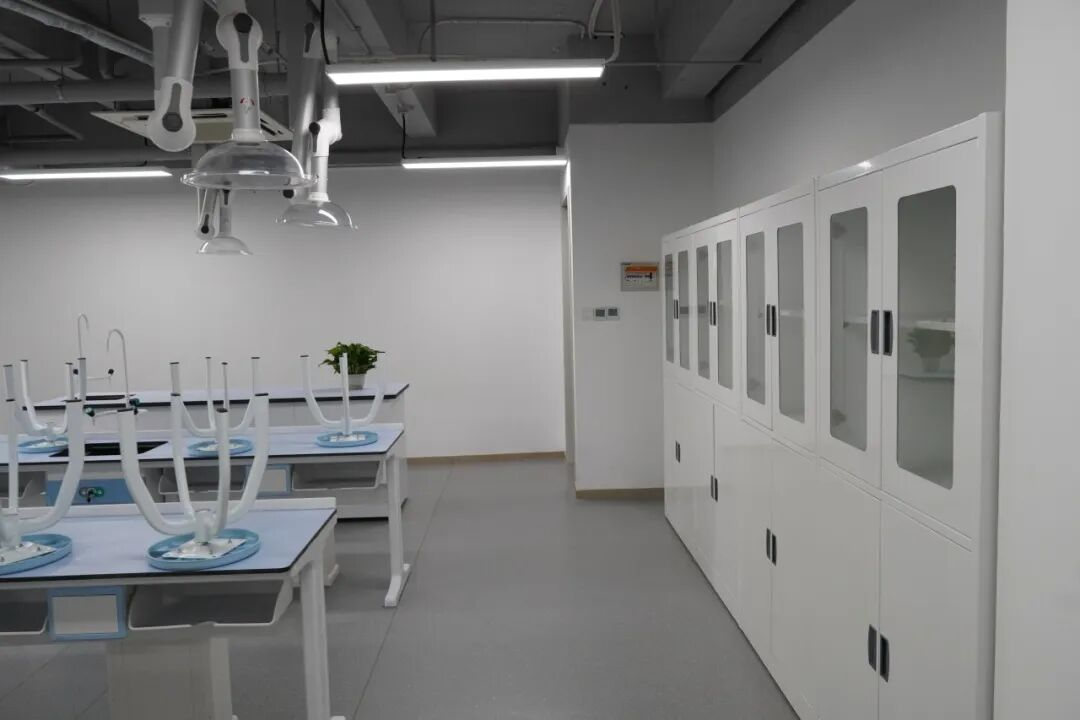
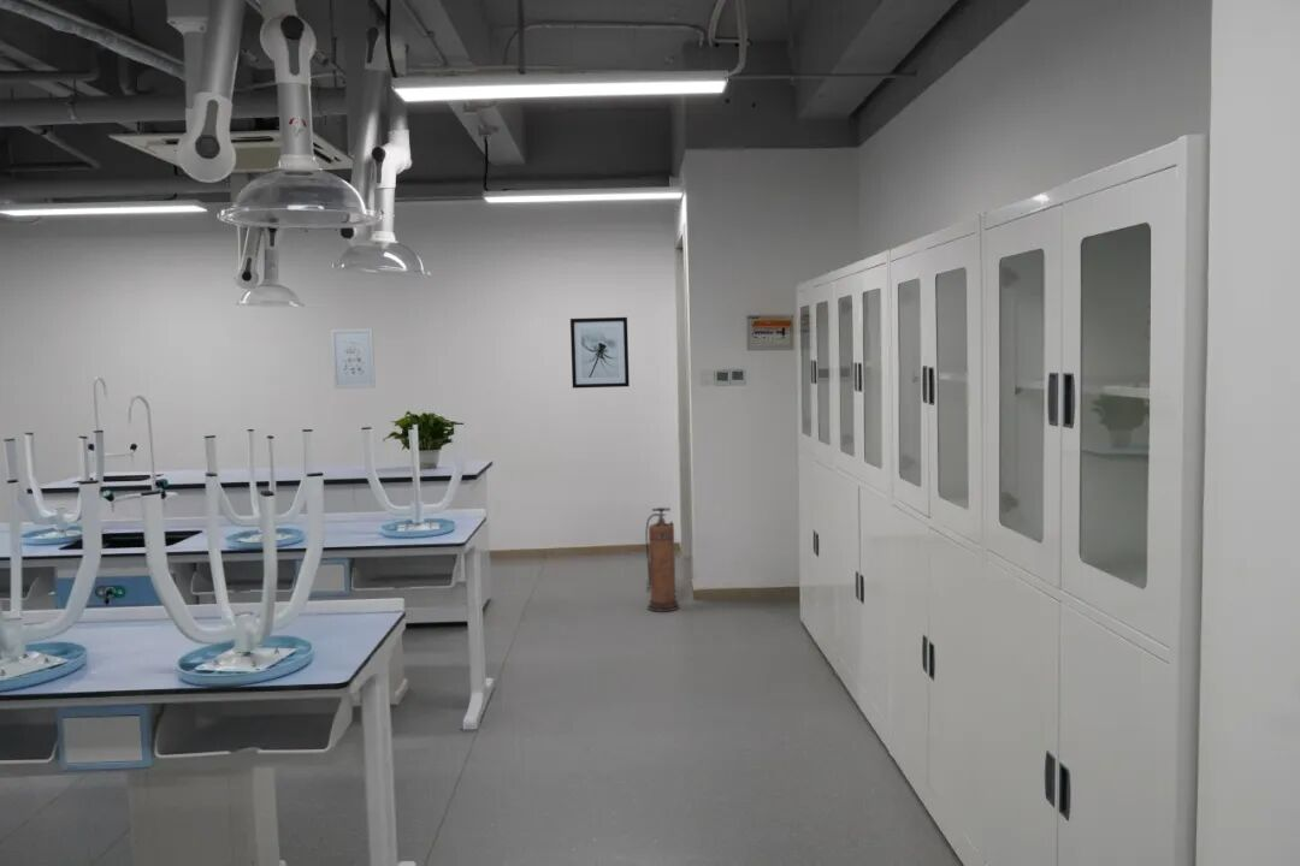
+ wall art [330,327,377,390]
+ wall art [569,316,631,390]
+ fire extinguisher [644,506,681,613]
